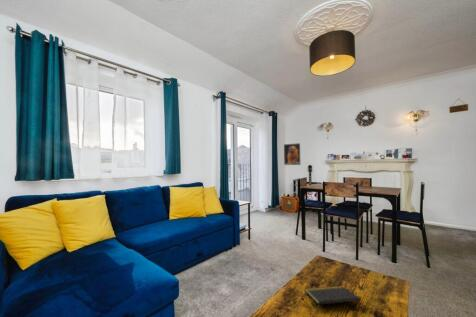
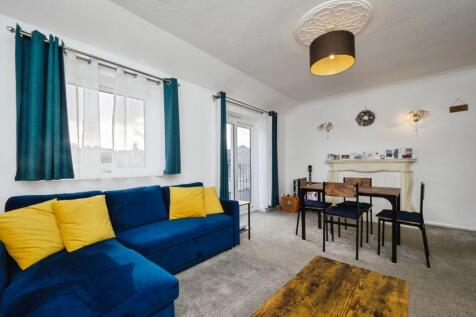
- notepad [305,285,362,305]
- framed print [283,142,301,166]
